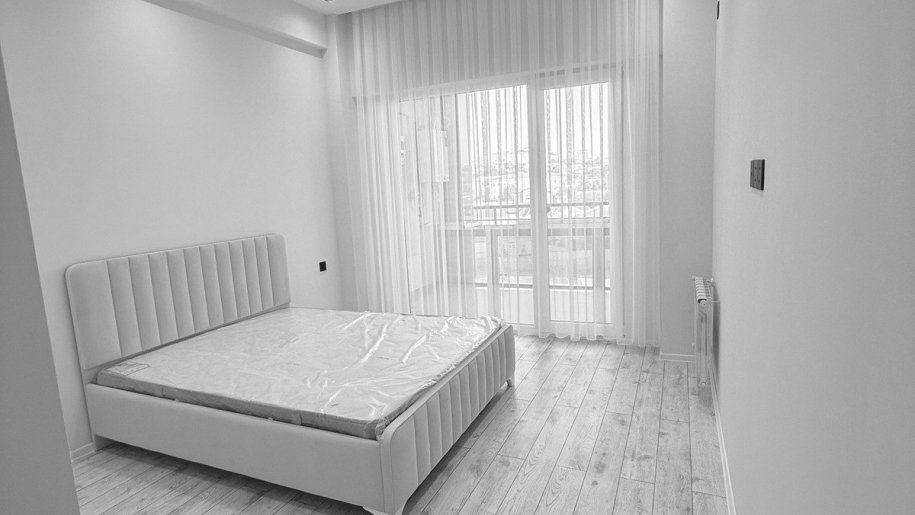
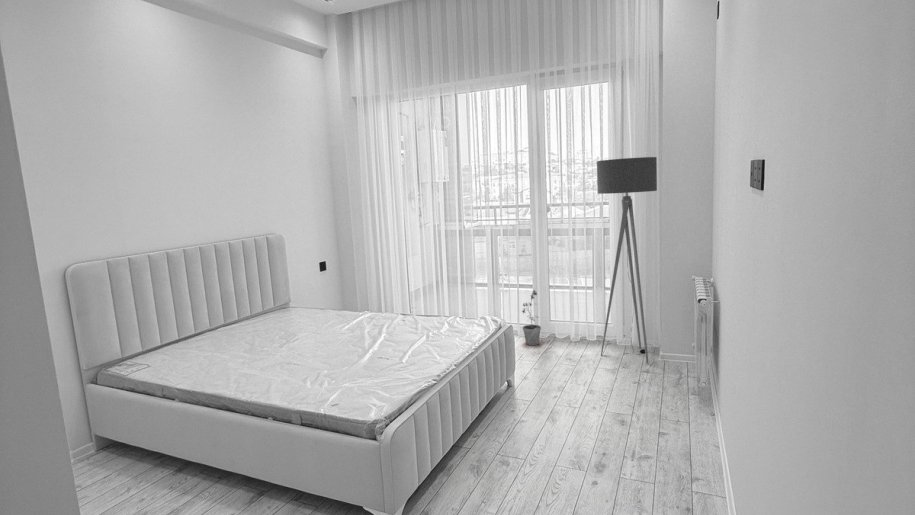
+ floor lamp [596,156,658,365]
+ potted plant [522,289,542,346]
